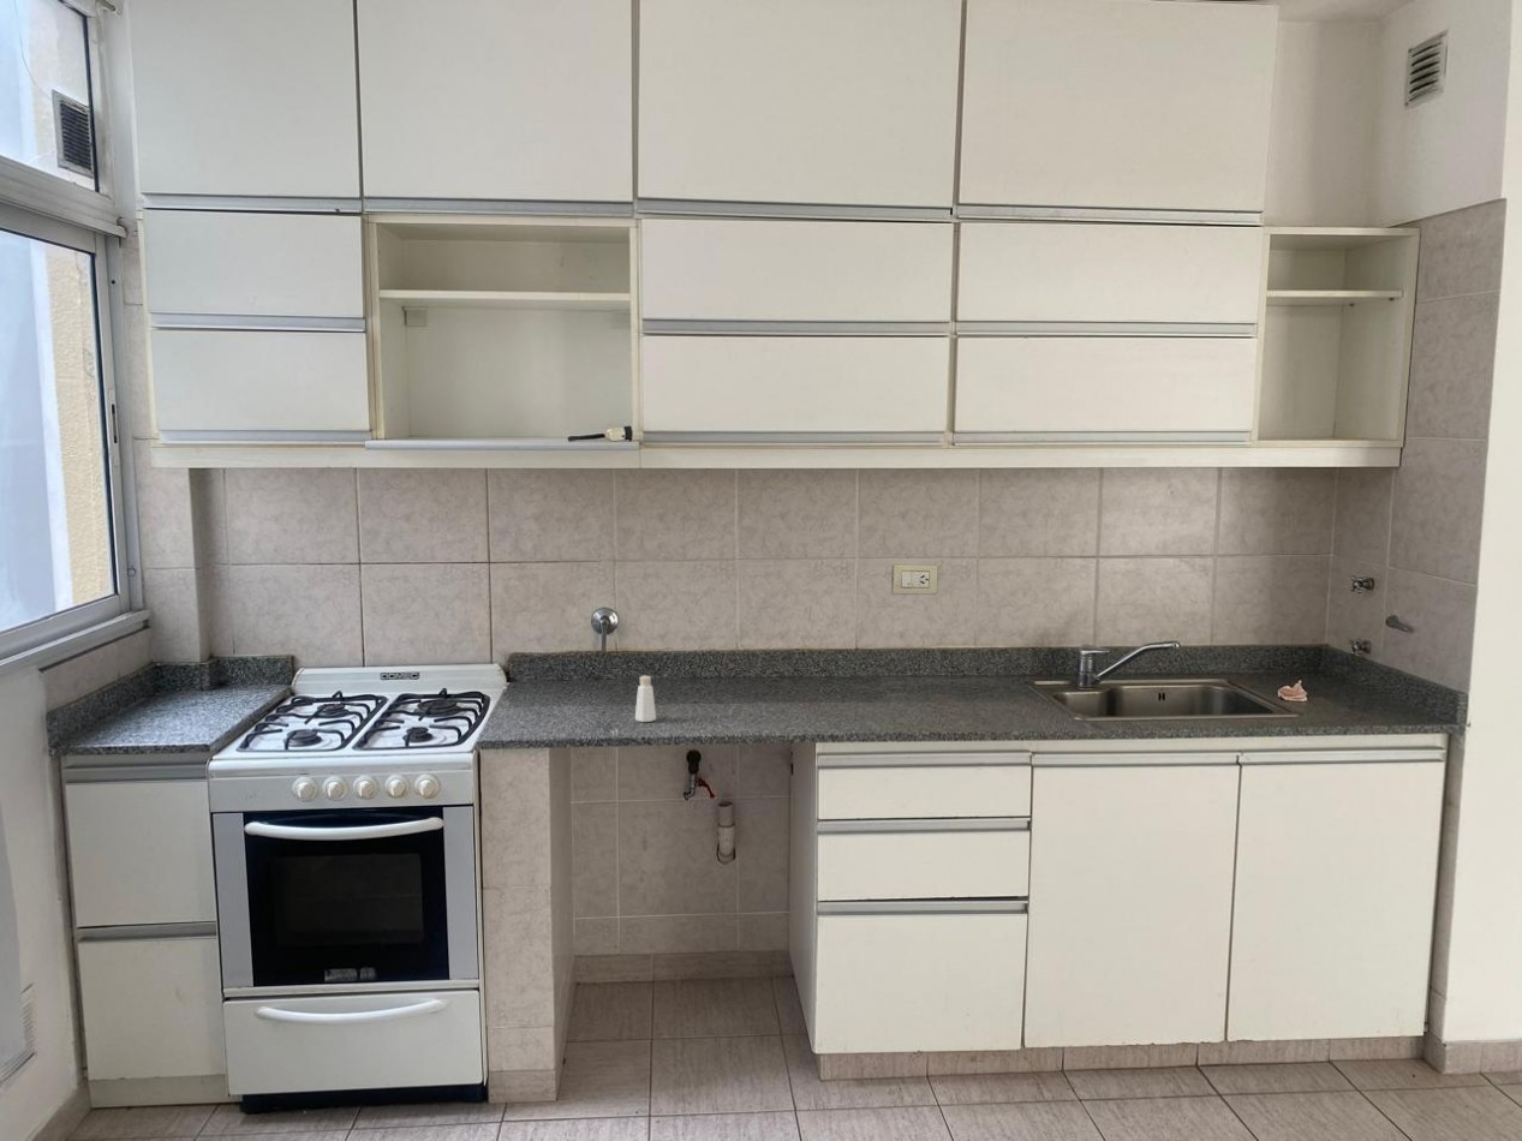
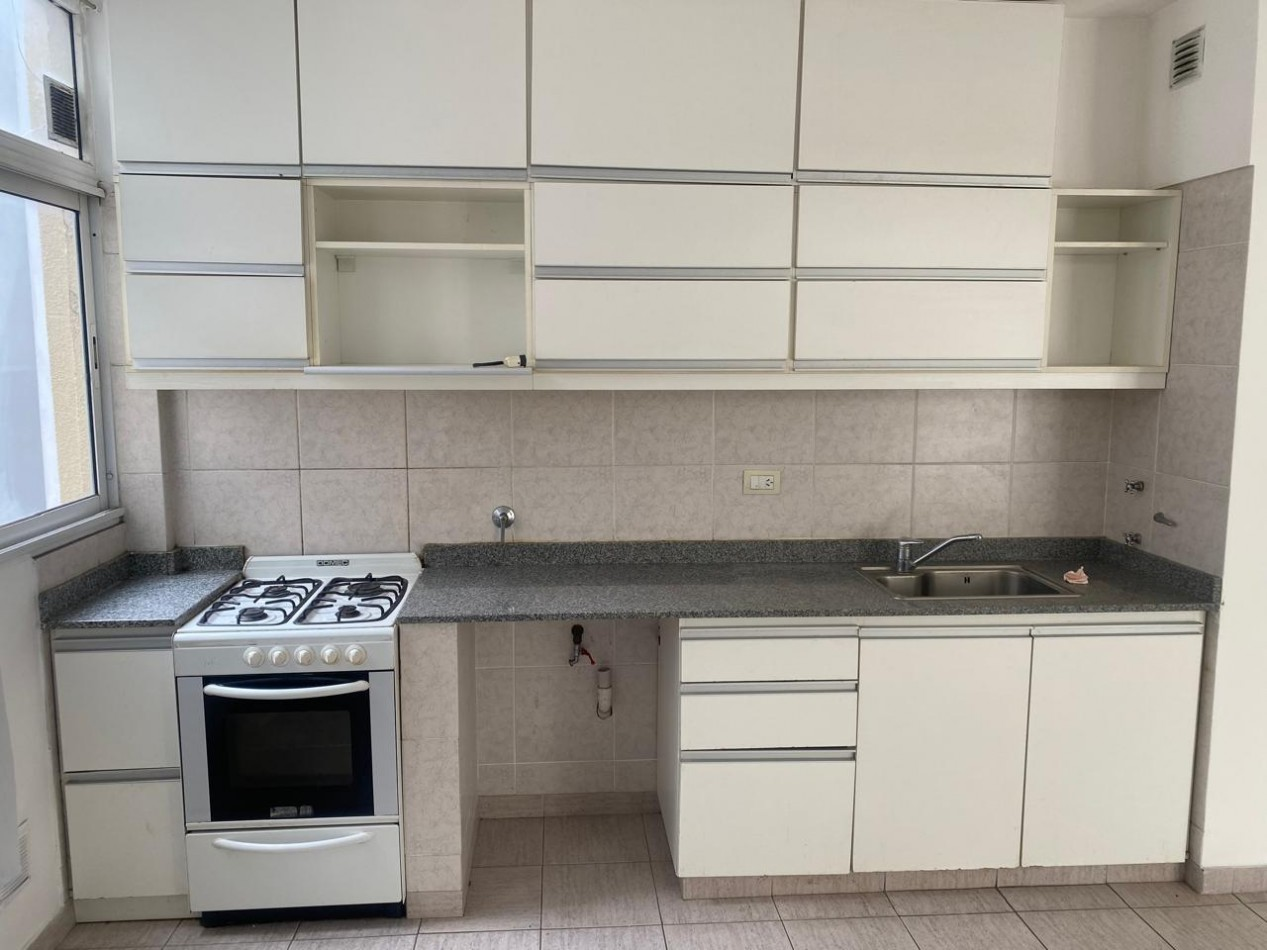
- pepper shaker [634,675,657,723]
